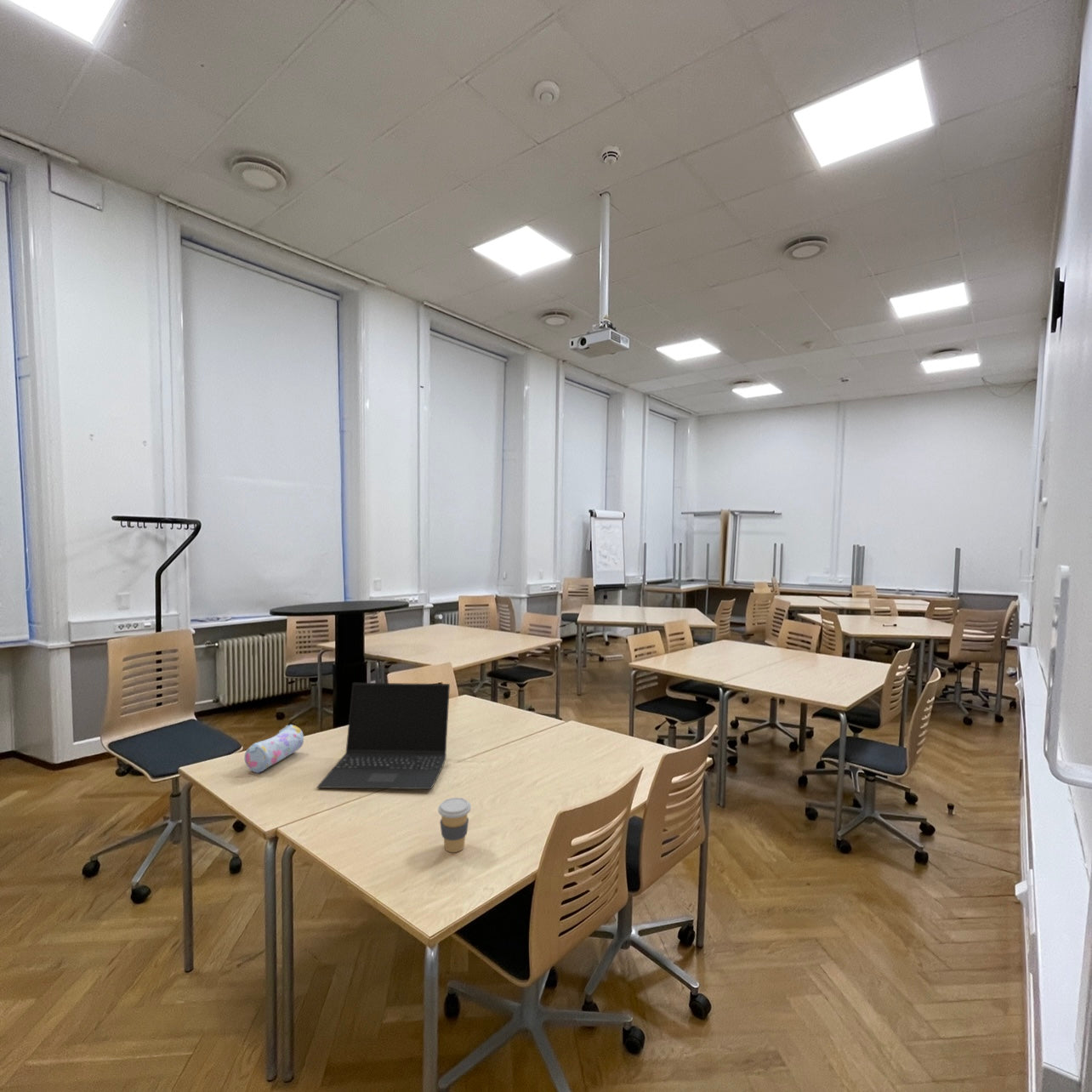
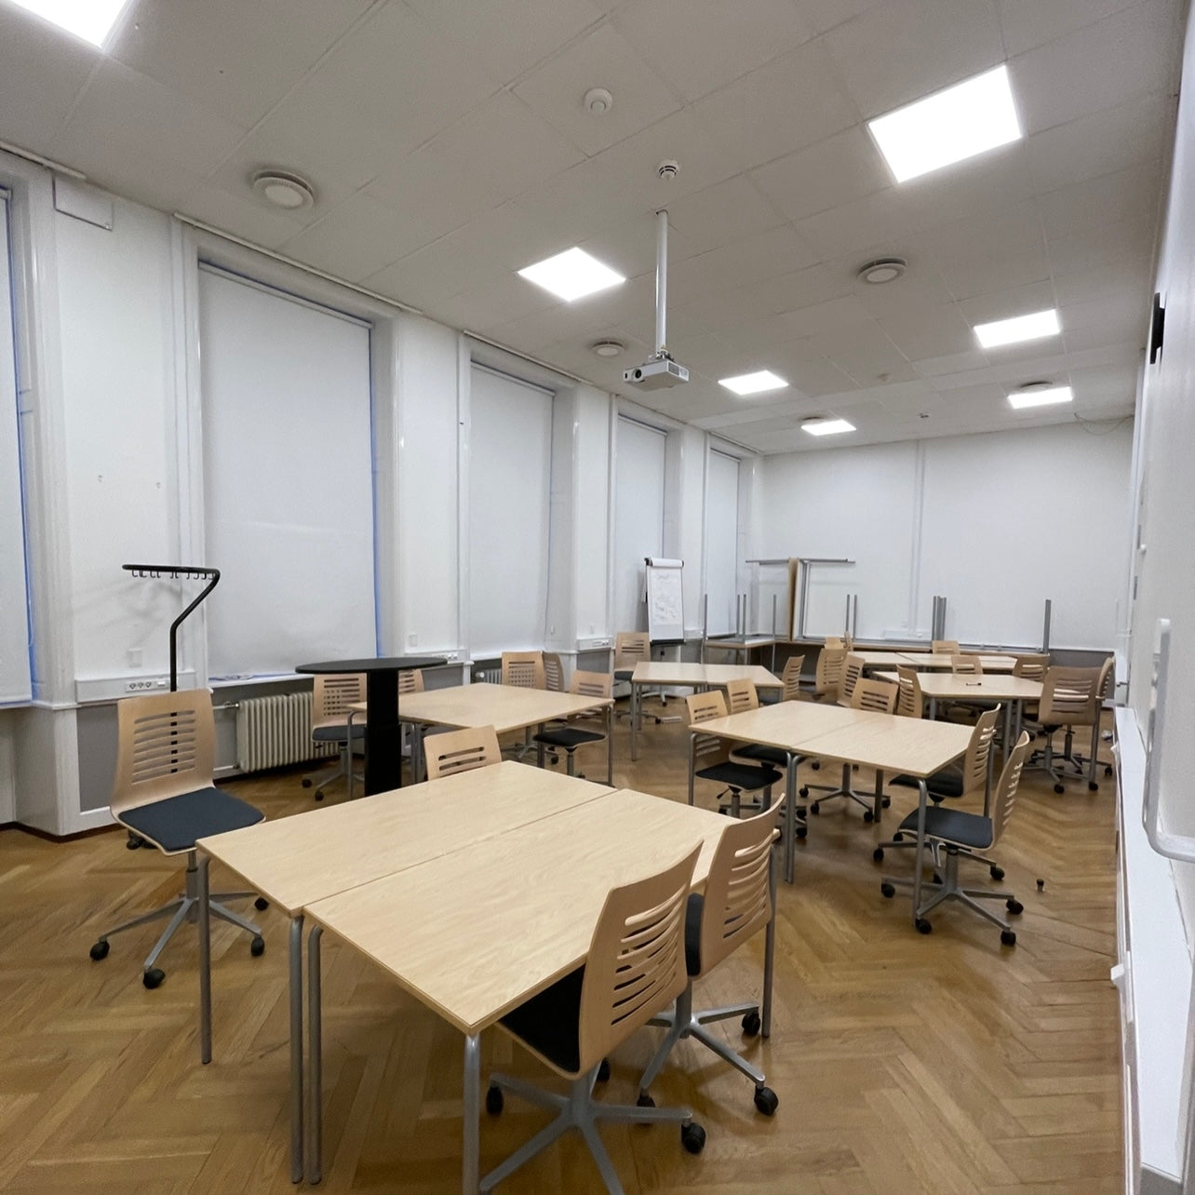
- pencil case [244,724,304,774]
- coffee cup [437,797,472,853]
- laptop [316,682,451,790]
